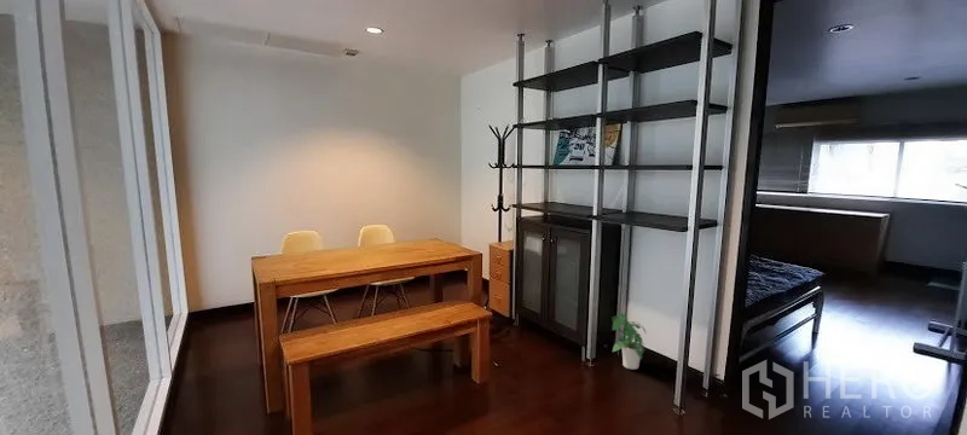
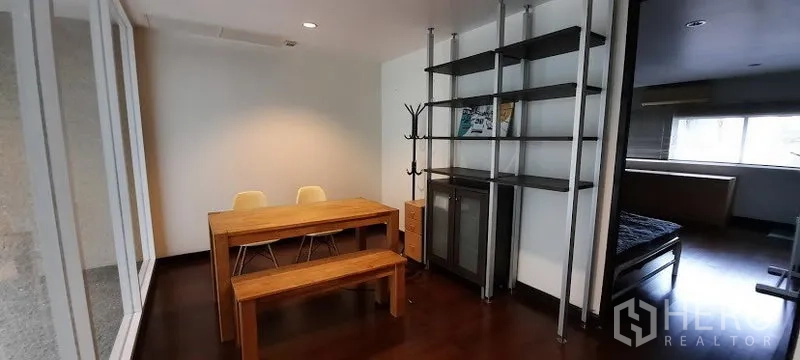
- potted plant [610,312,648,371]
